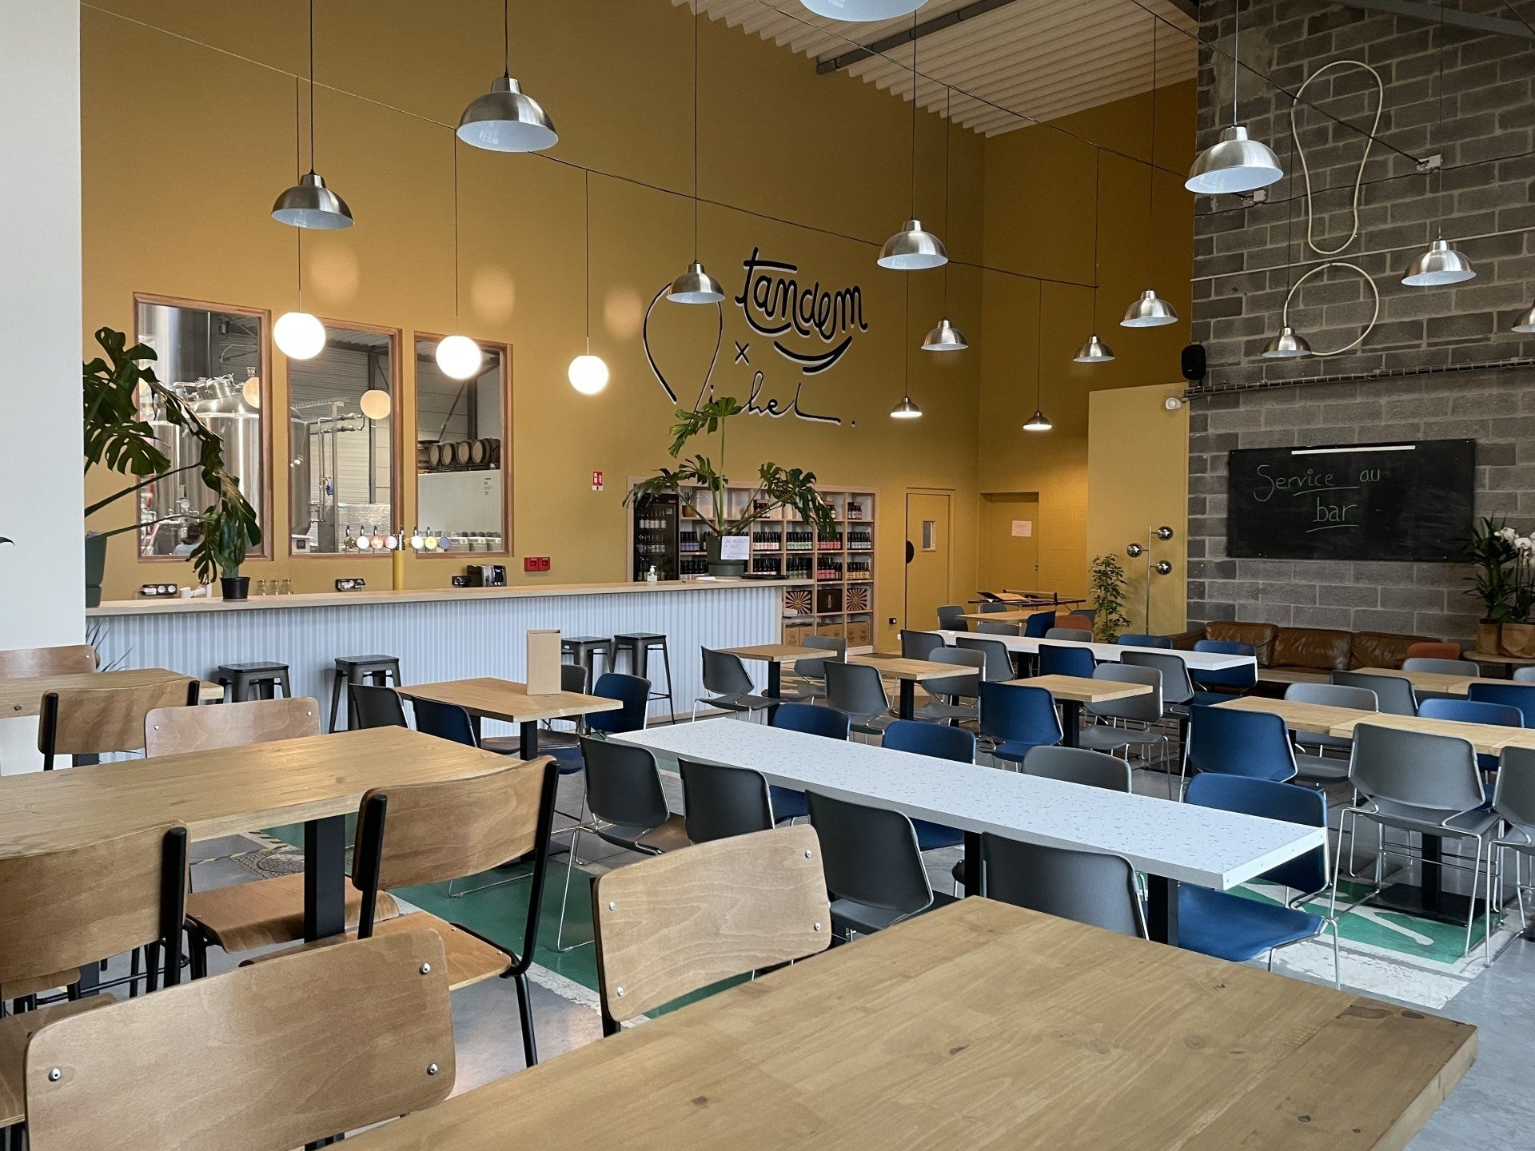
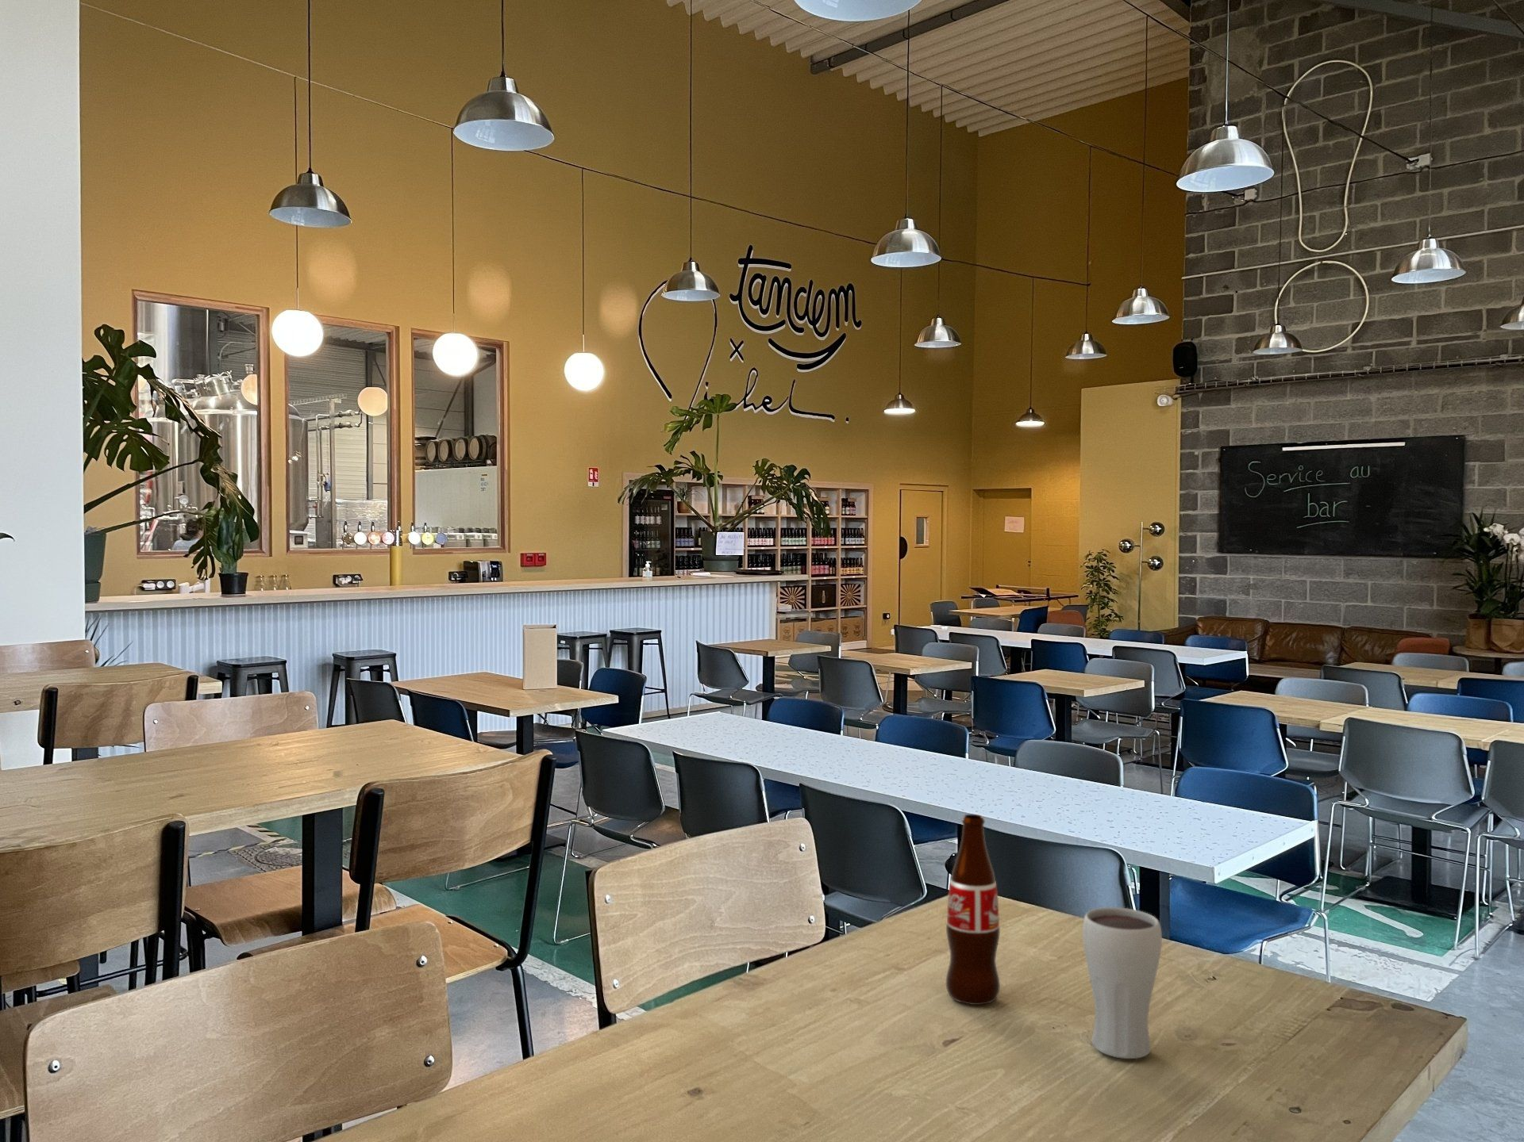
+ bottle [946,813,1001,1005]
+ drinking glass [1082,907,1163,1059]
